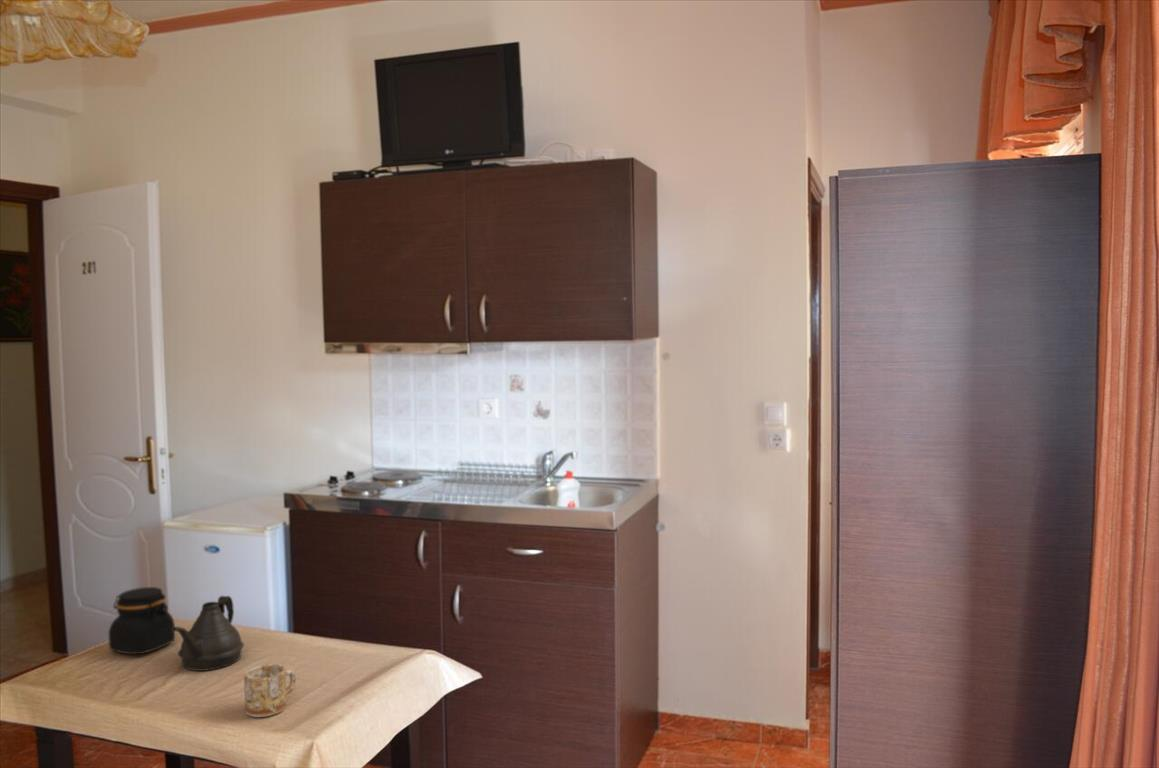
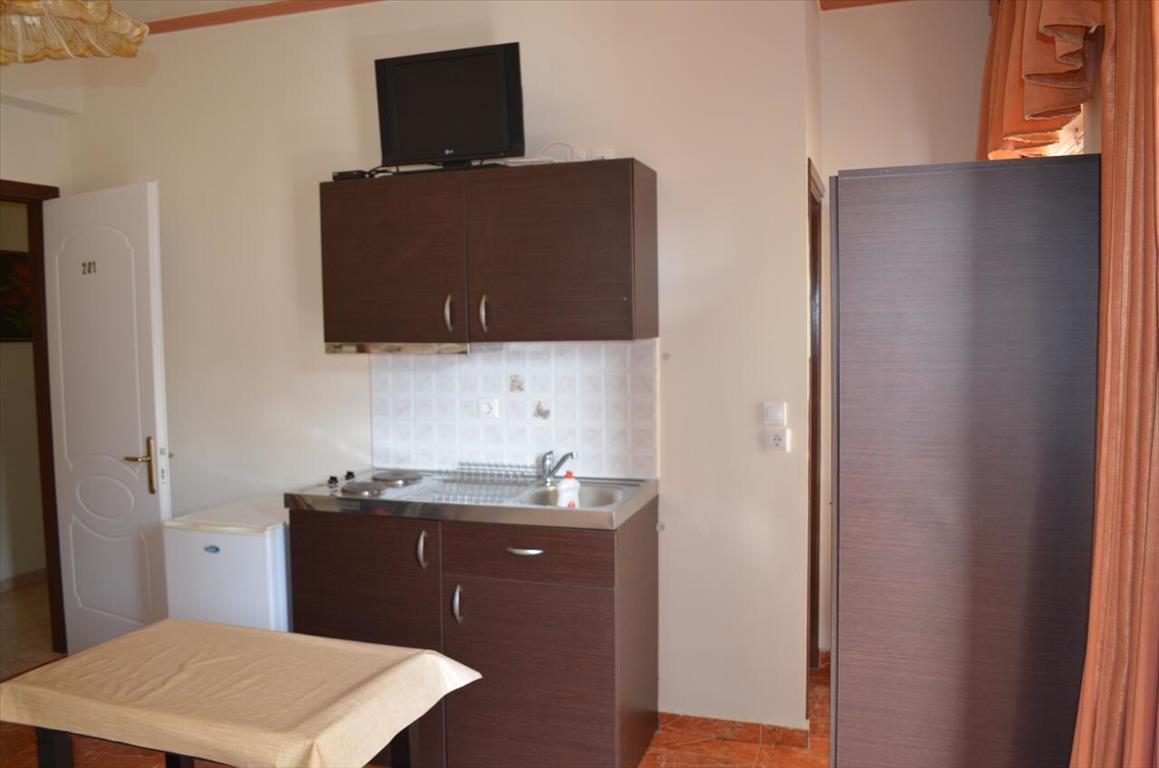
- jar [108,586,176,655]
- teapot [173,595,245,672]
- mug [243,663,297,718]
